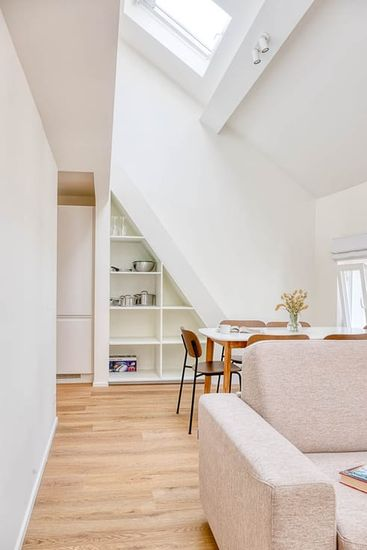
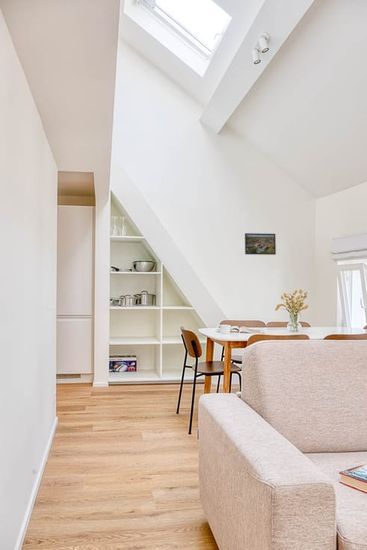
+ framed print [244,232,277,256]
